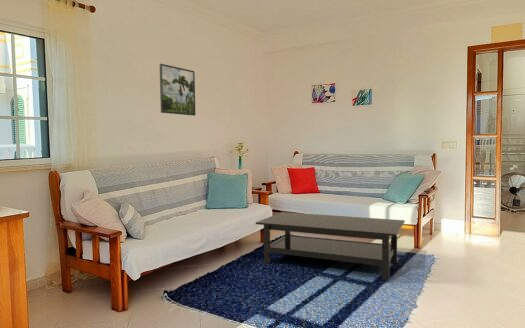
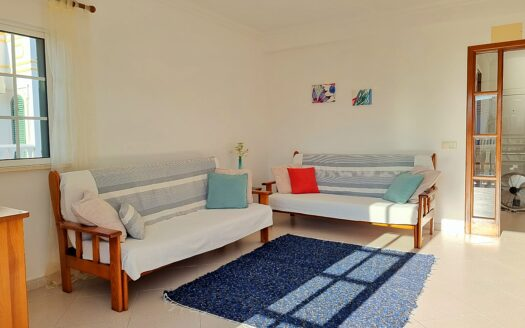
- coffee table [255,211,406,281]
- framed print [159,63,196,117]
